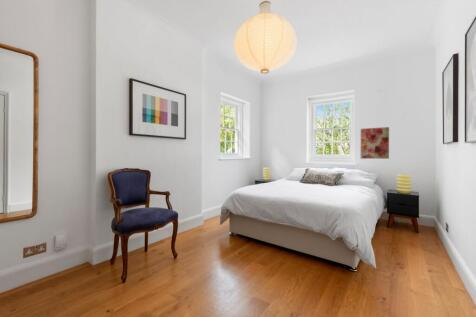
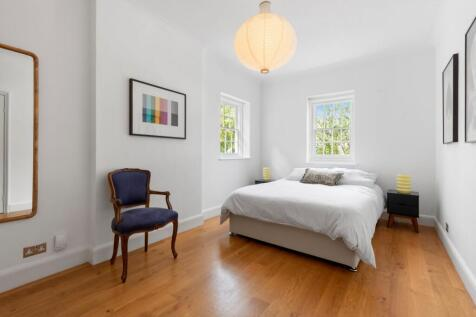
- wall art [360,126,390,160]
